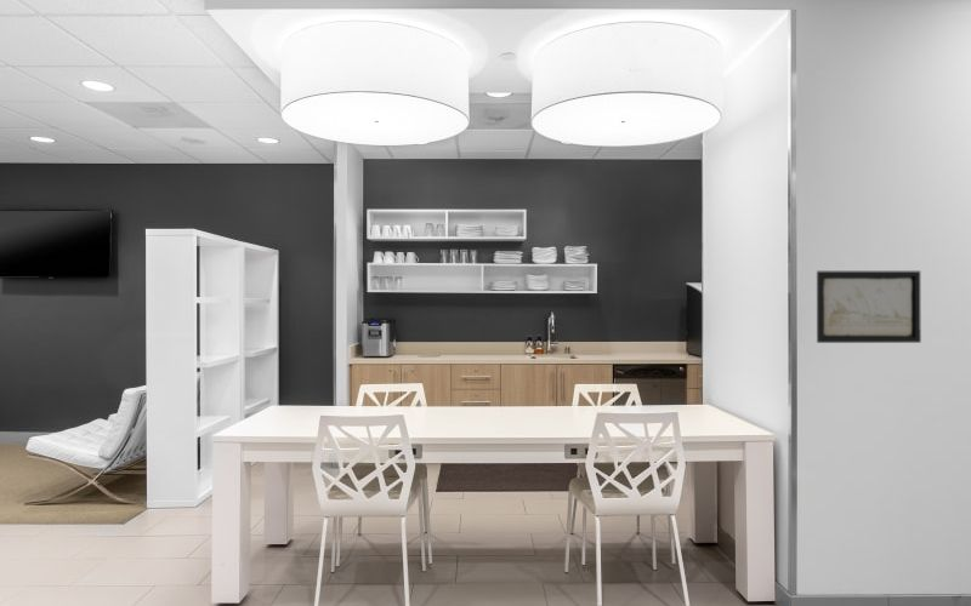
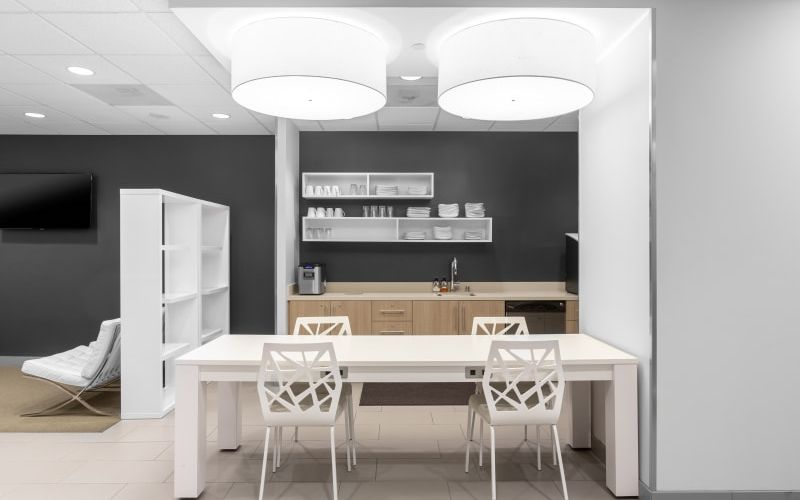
- wall art [816,270,922,344]
